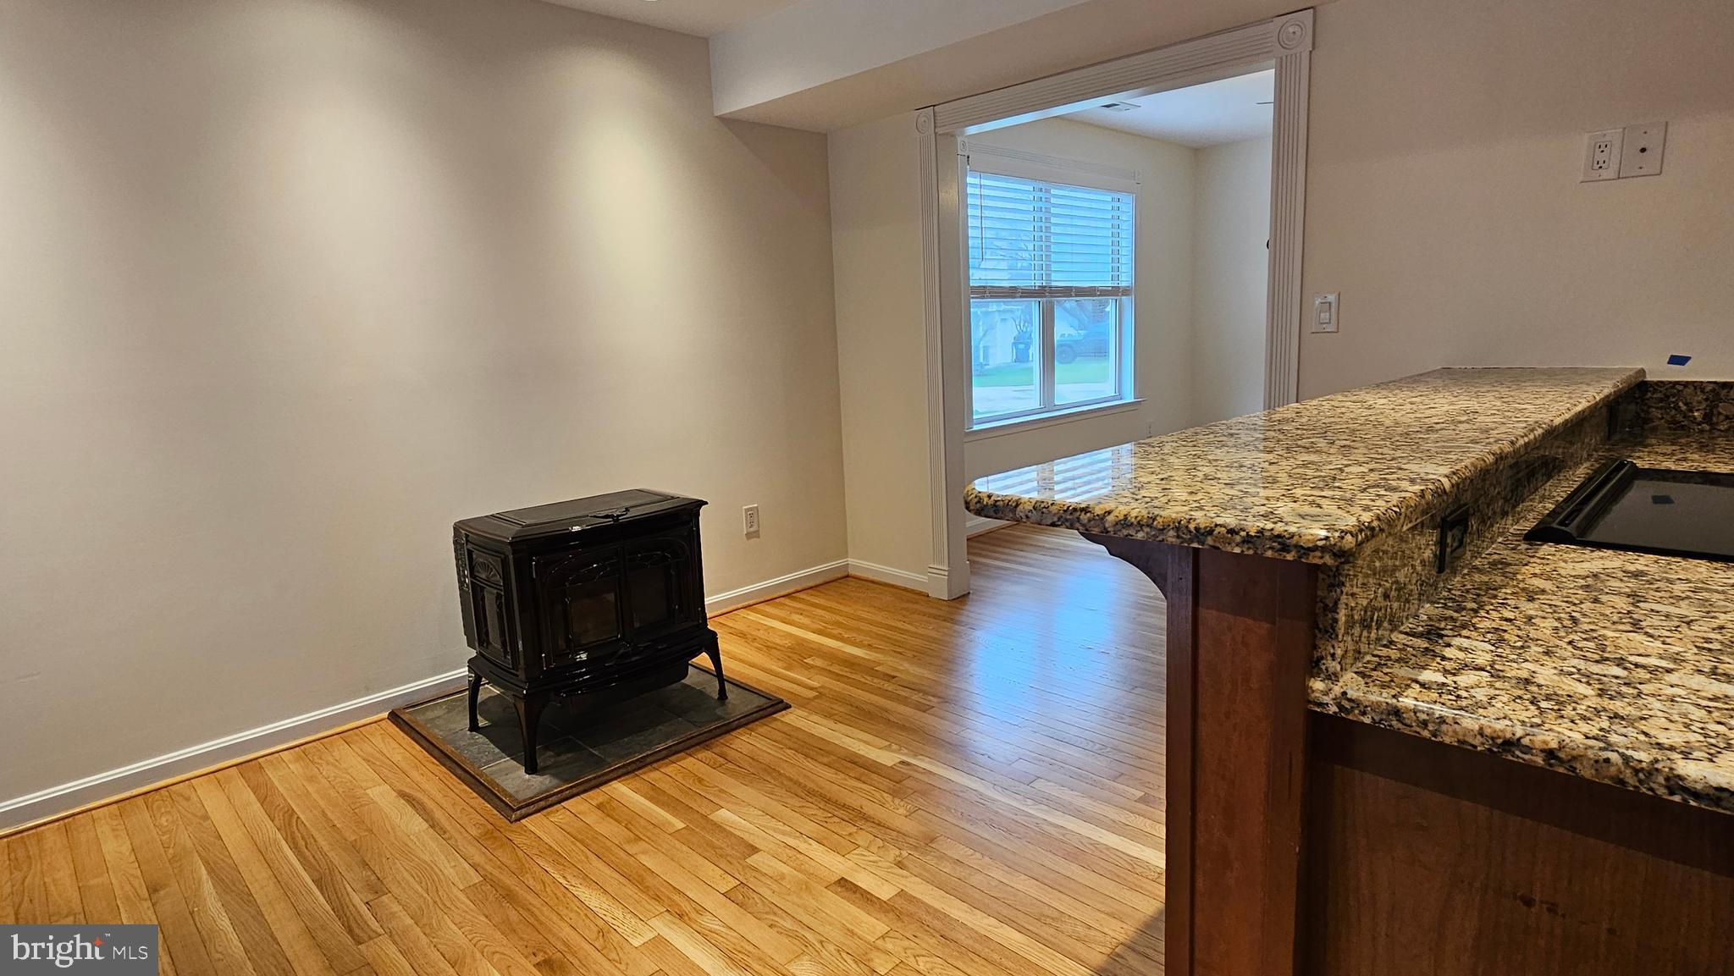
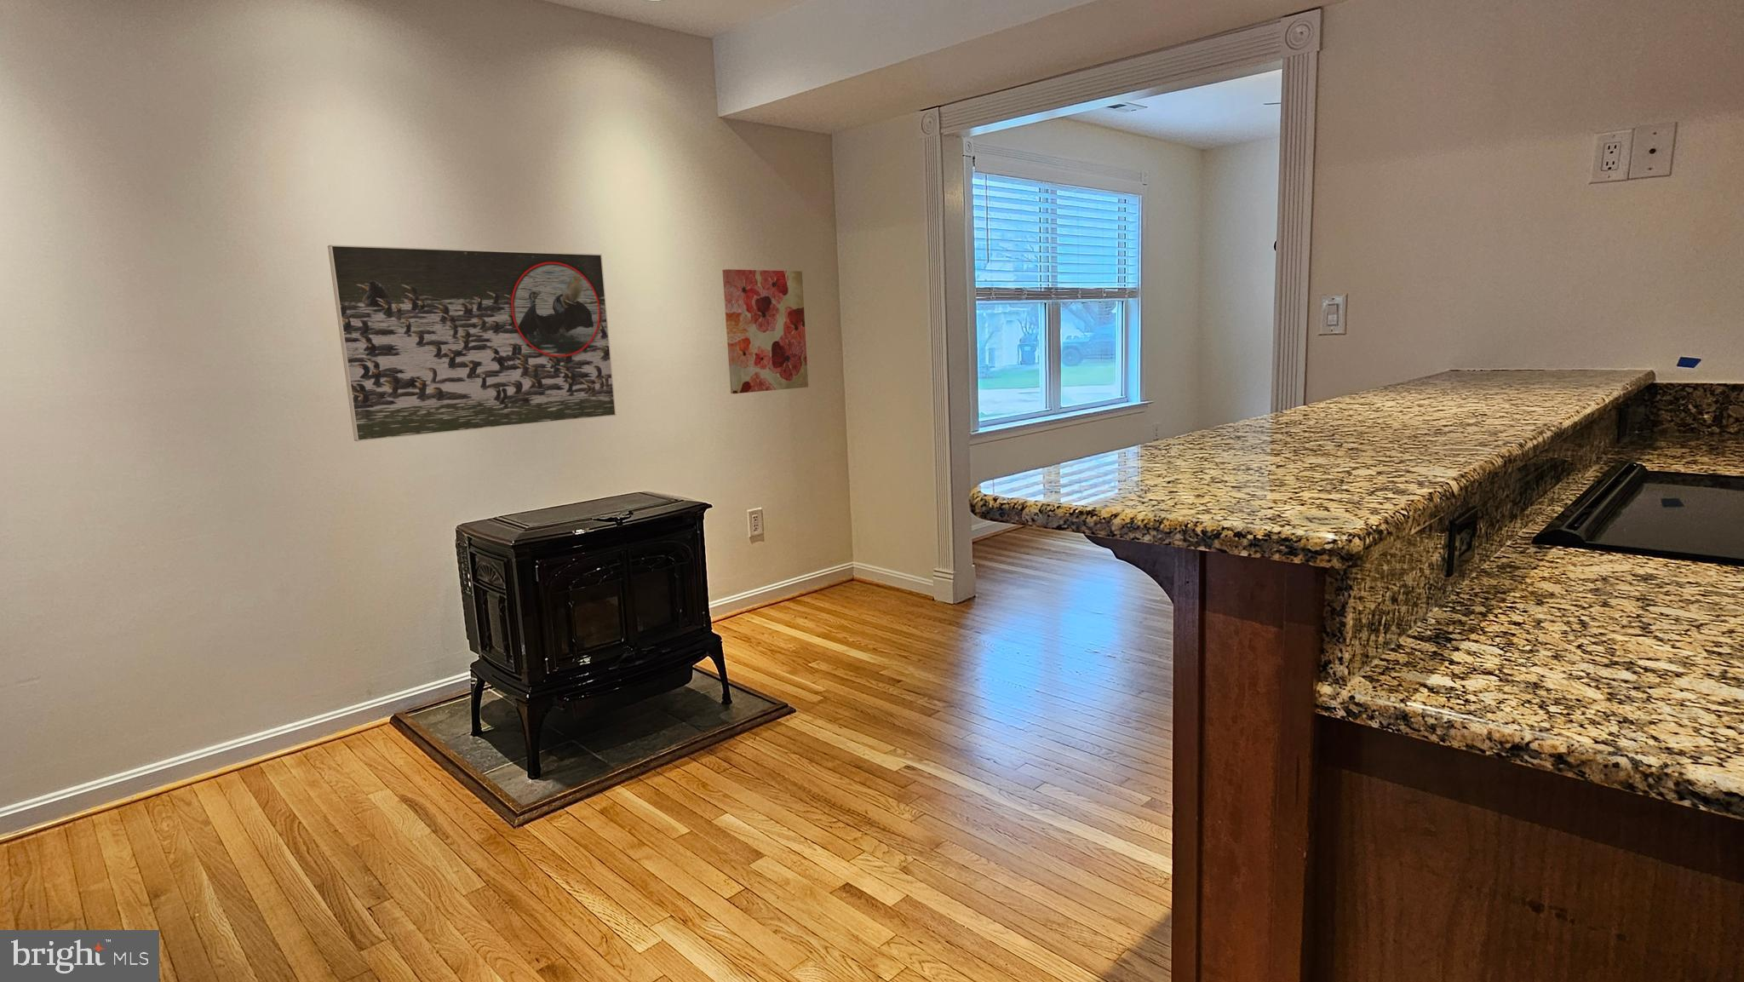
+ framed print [327,244,617,442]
+ wall art [721,268,809,394]
